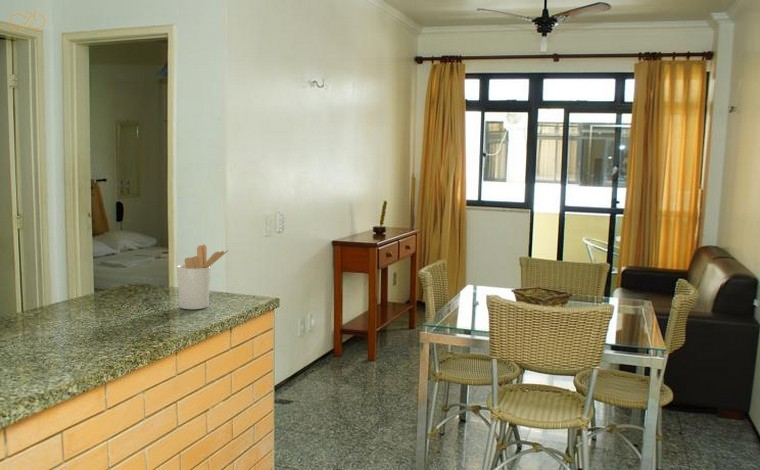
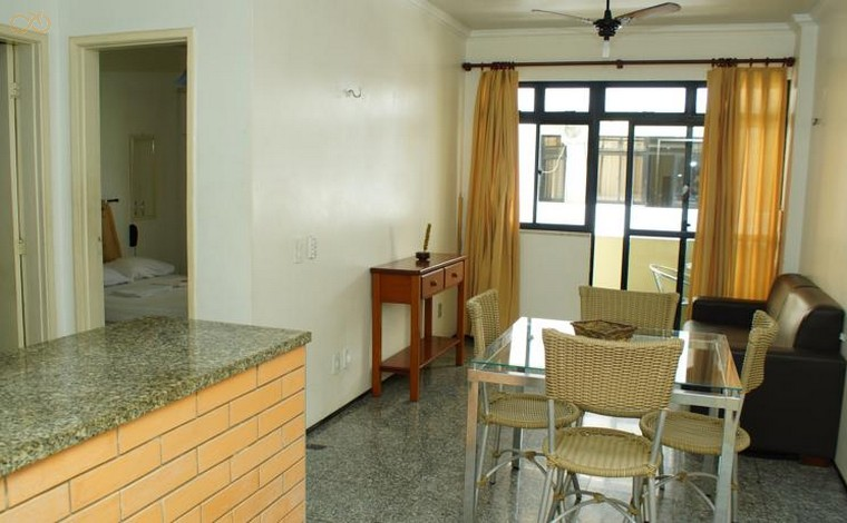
- utensil holder [176,243,229,310]
